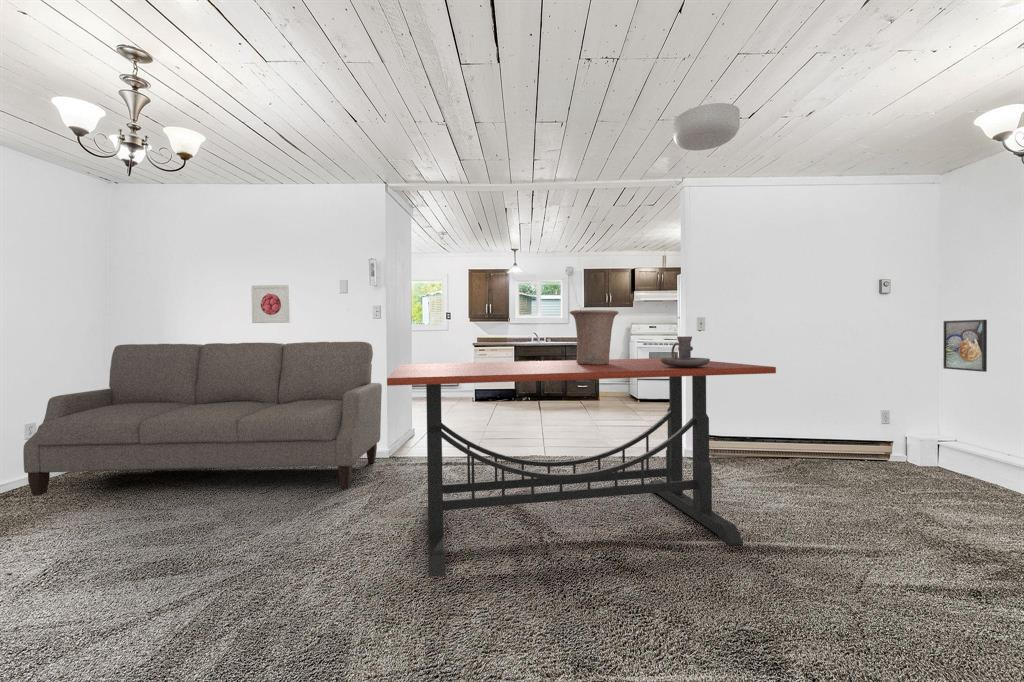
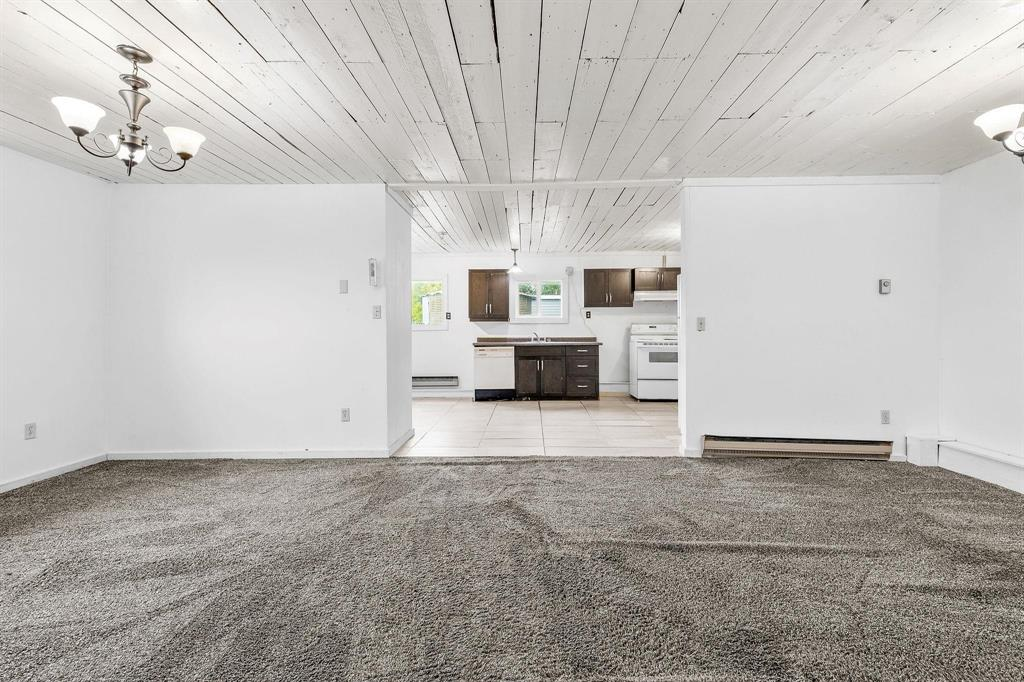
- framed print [250,284,292,324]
- dining table [386,357,777,578]
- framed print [942,319,988,373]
- ceiling light [672,102,741,152]
- sofa [22,341,383,496]
- candle holder [660,336,711,367]
- vase [569,309,619,365]
